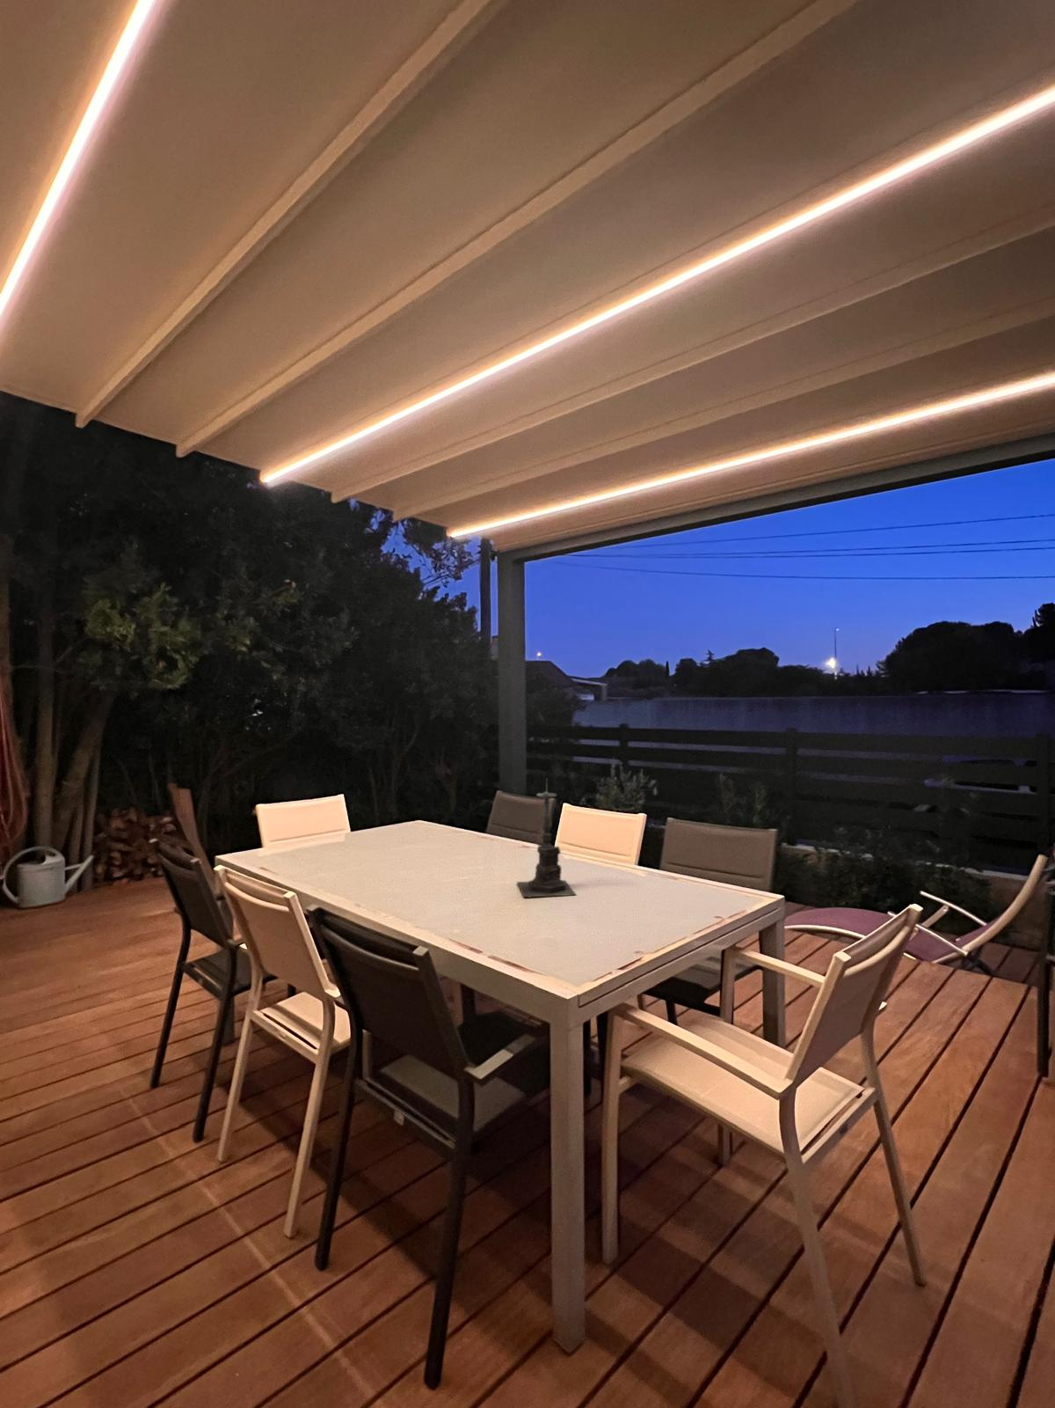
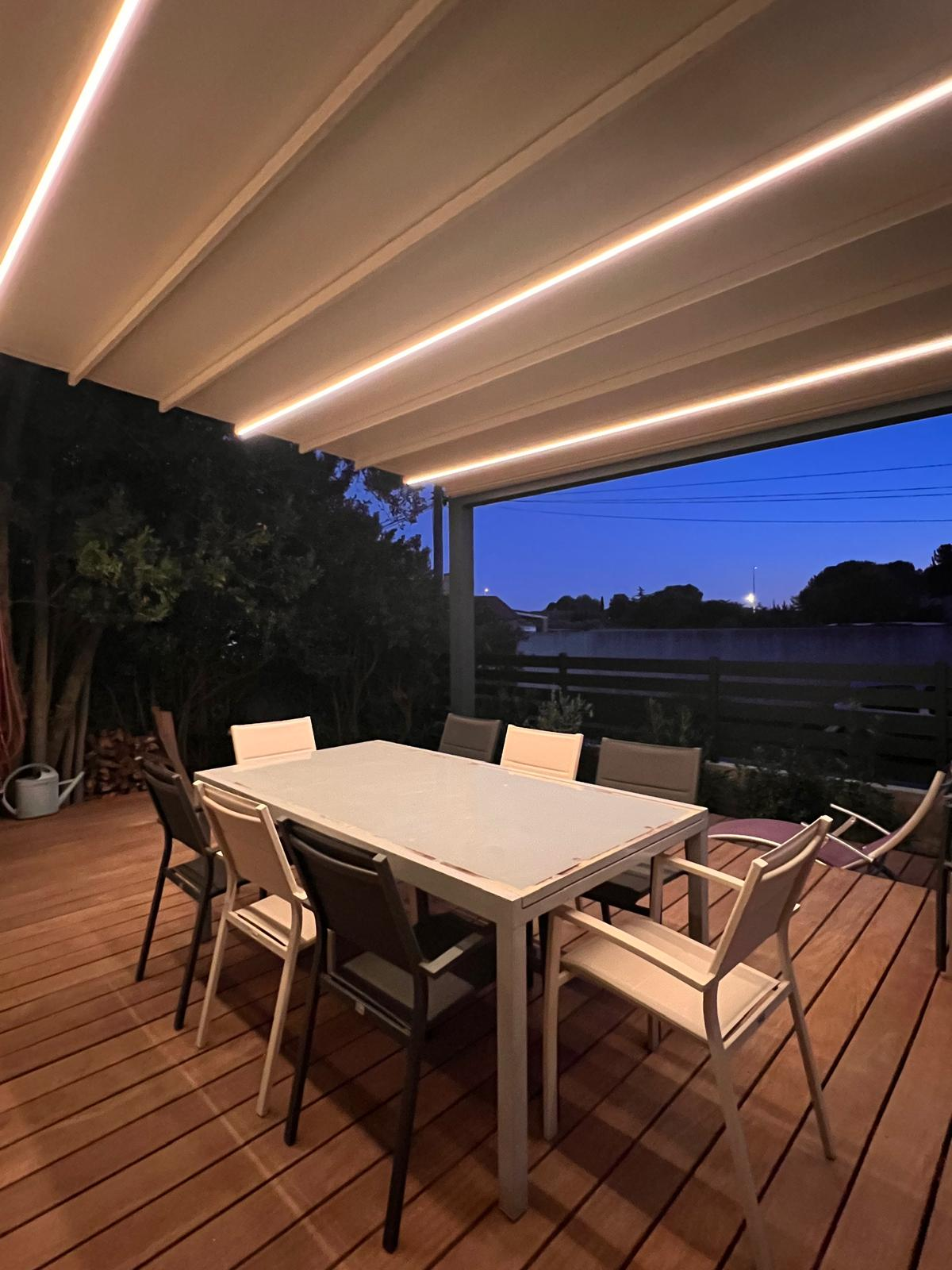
- candle holder [516,777,576,898]
